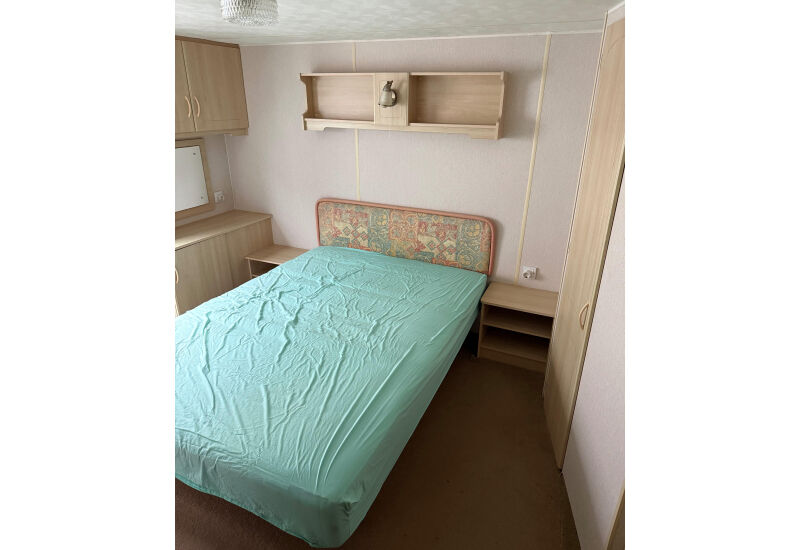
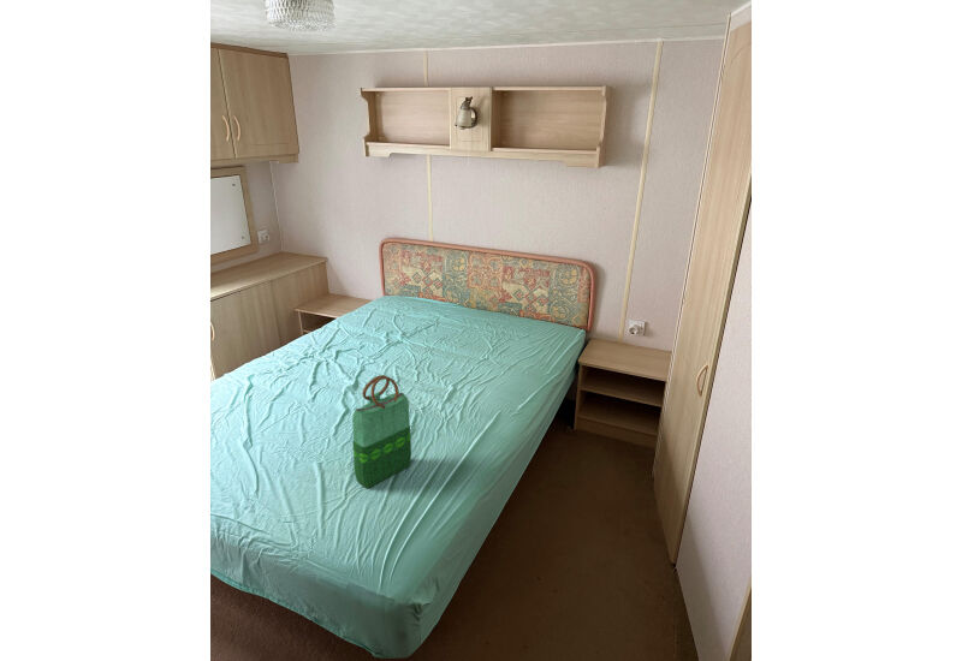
+ tote bag [351,374,412,489]
